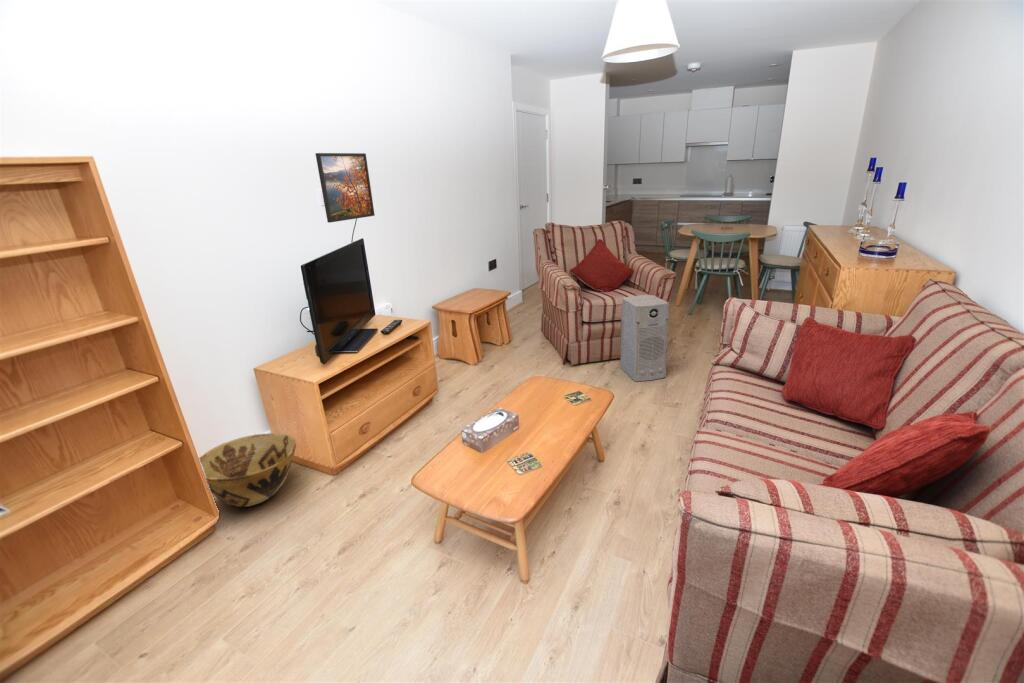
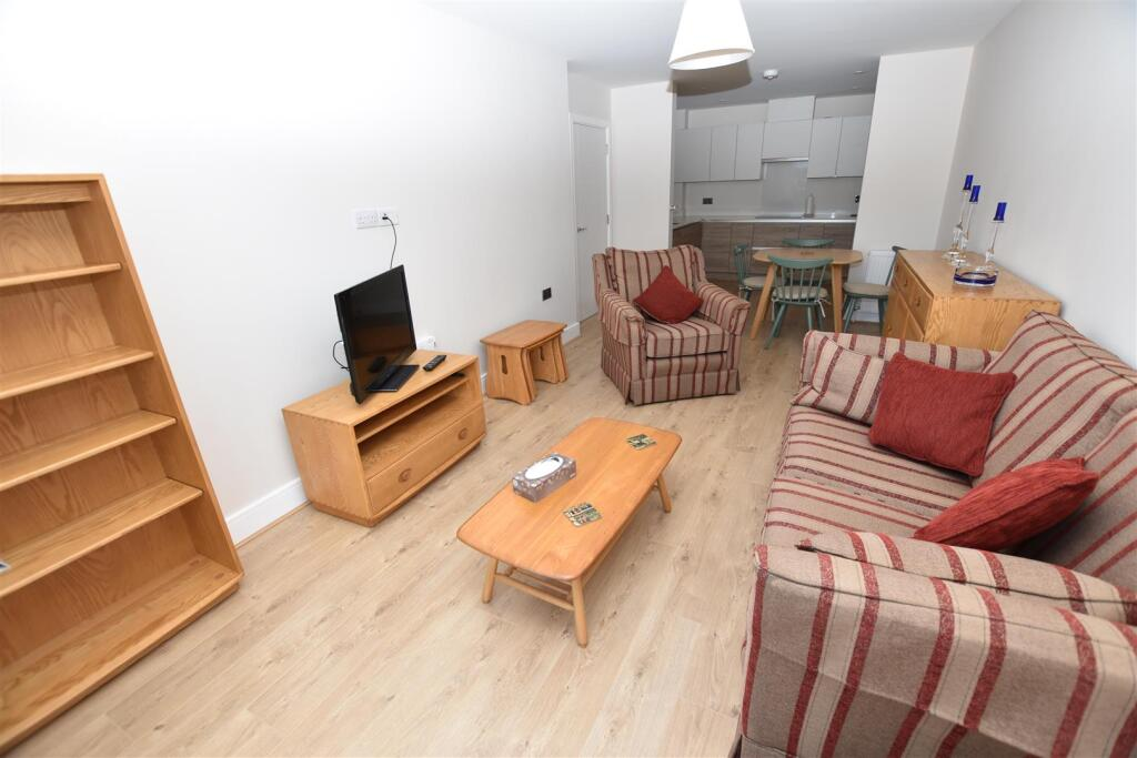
- woven basket [198,433,297,508]
- air purifier [619,294,669,382]
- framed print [315,152,376,224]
